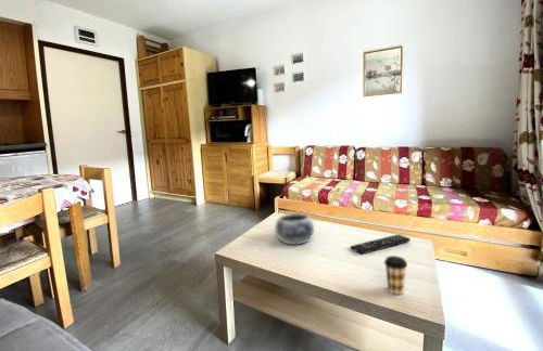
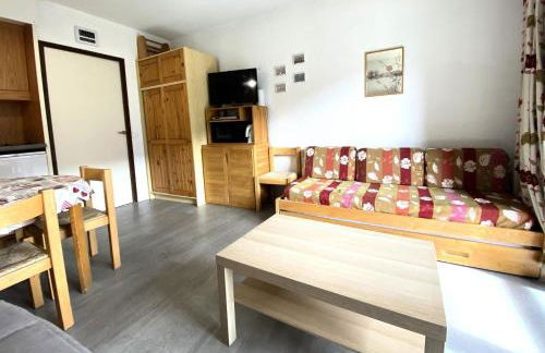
- remote control [350,233,412,255]
- decorative bowl [274,212,315,246]
- coffee cup [383,255,408,296]
